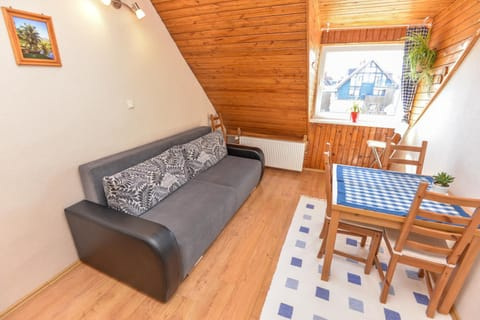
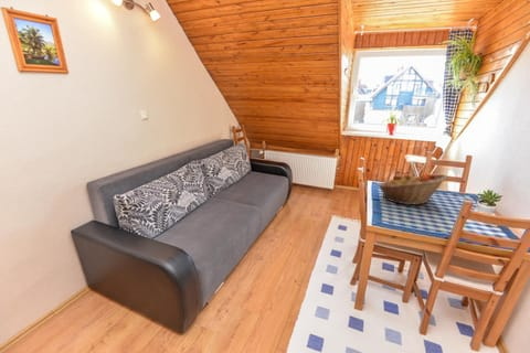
+ fruit basket [377,172,448,206]
